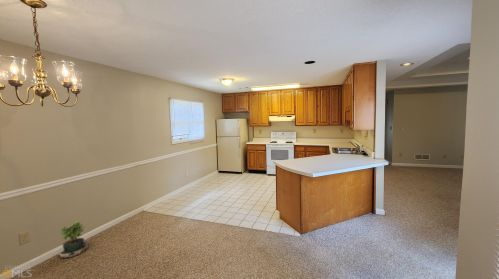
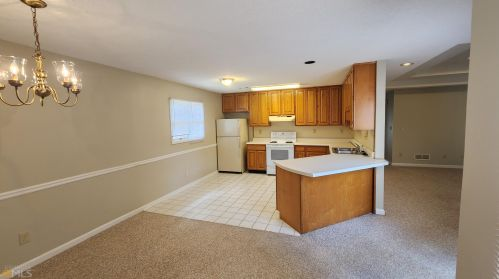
- potted plant [58,220,89,261]
